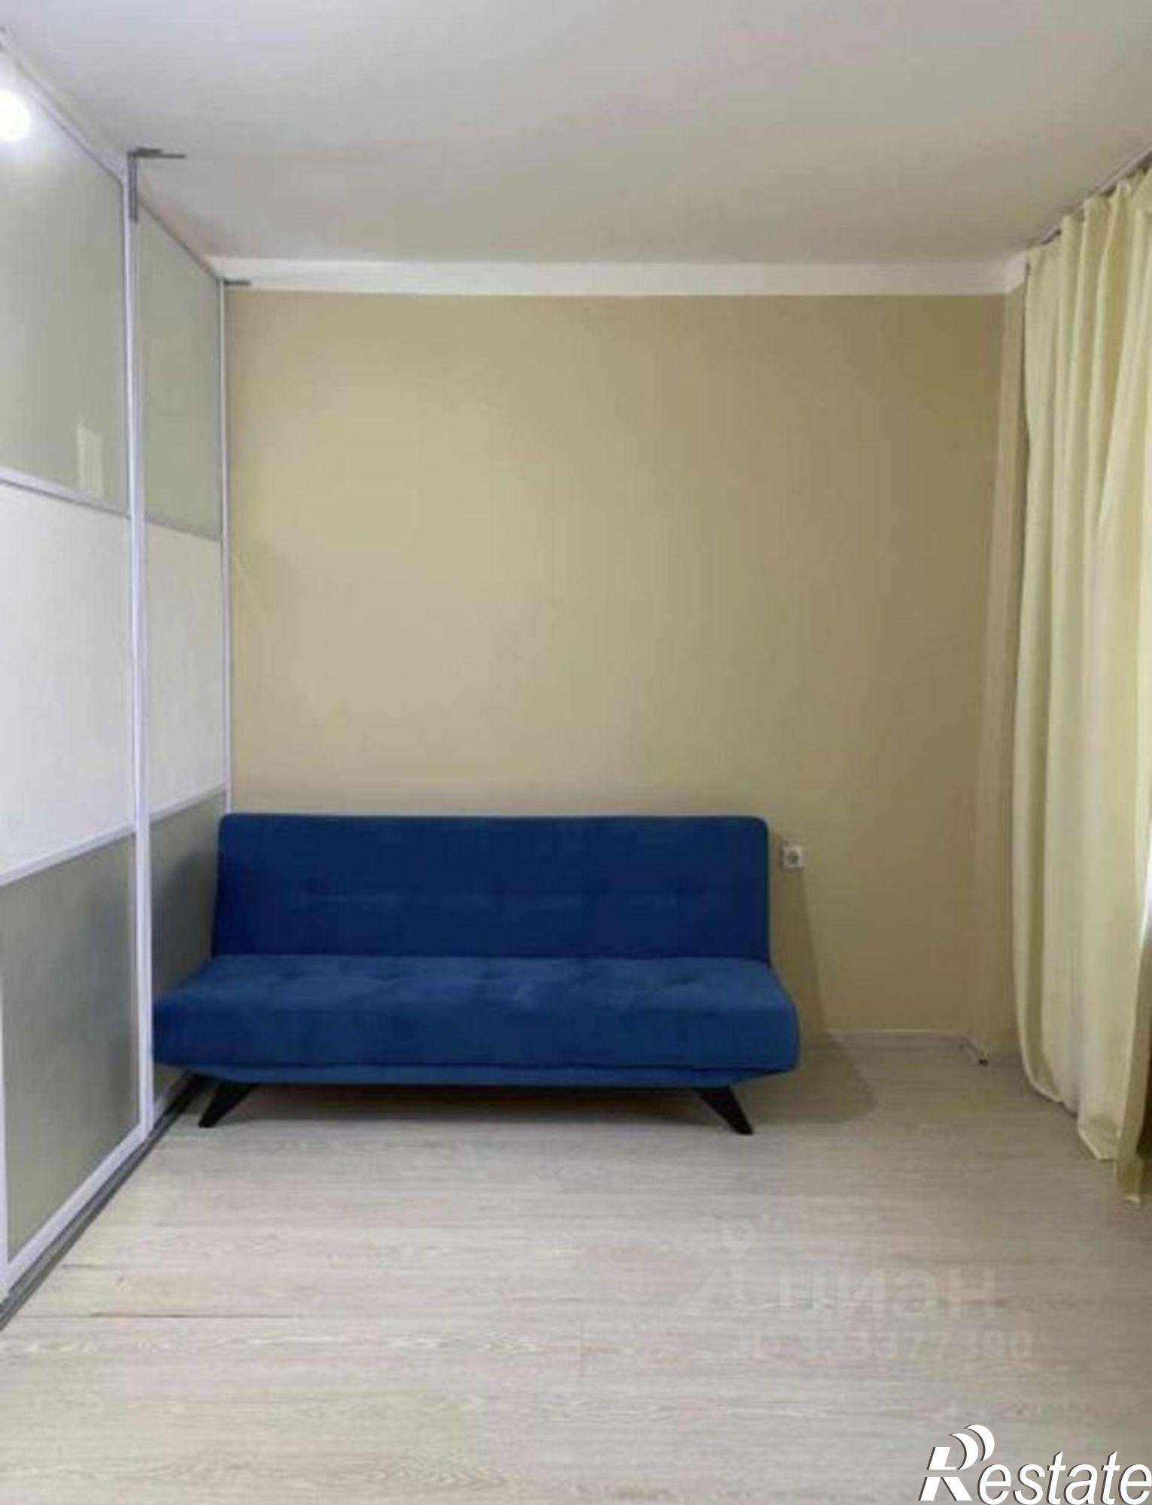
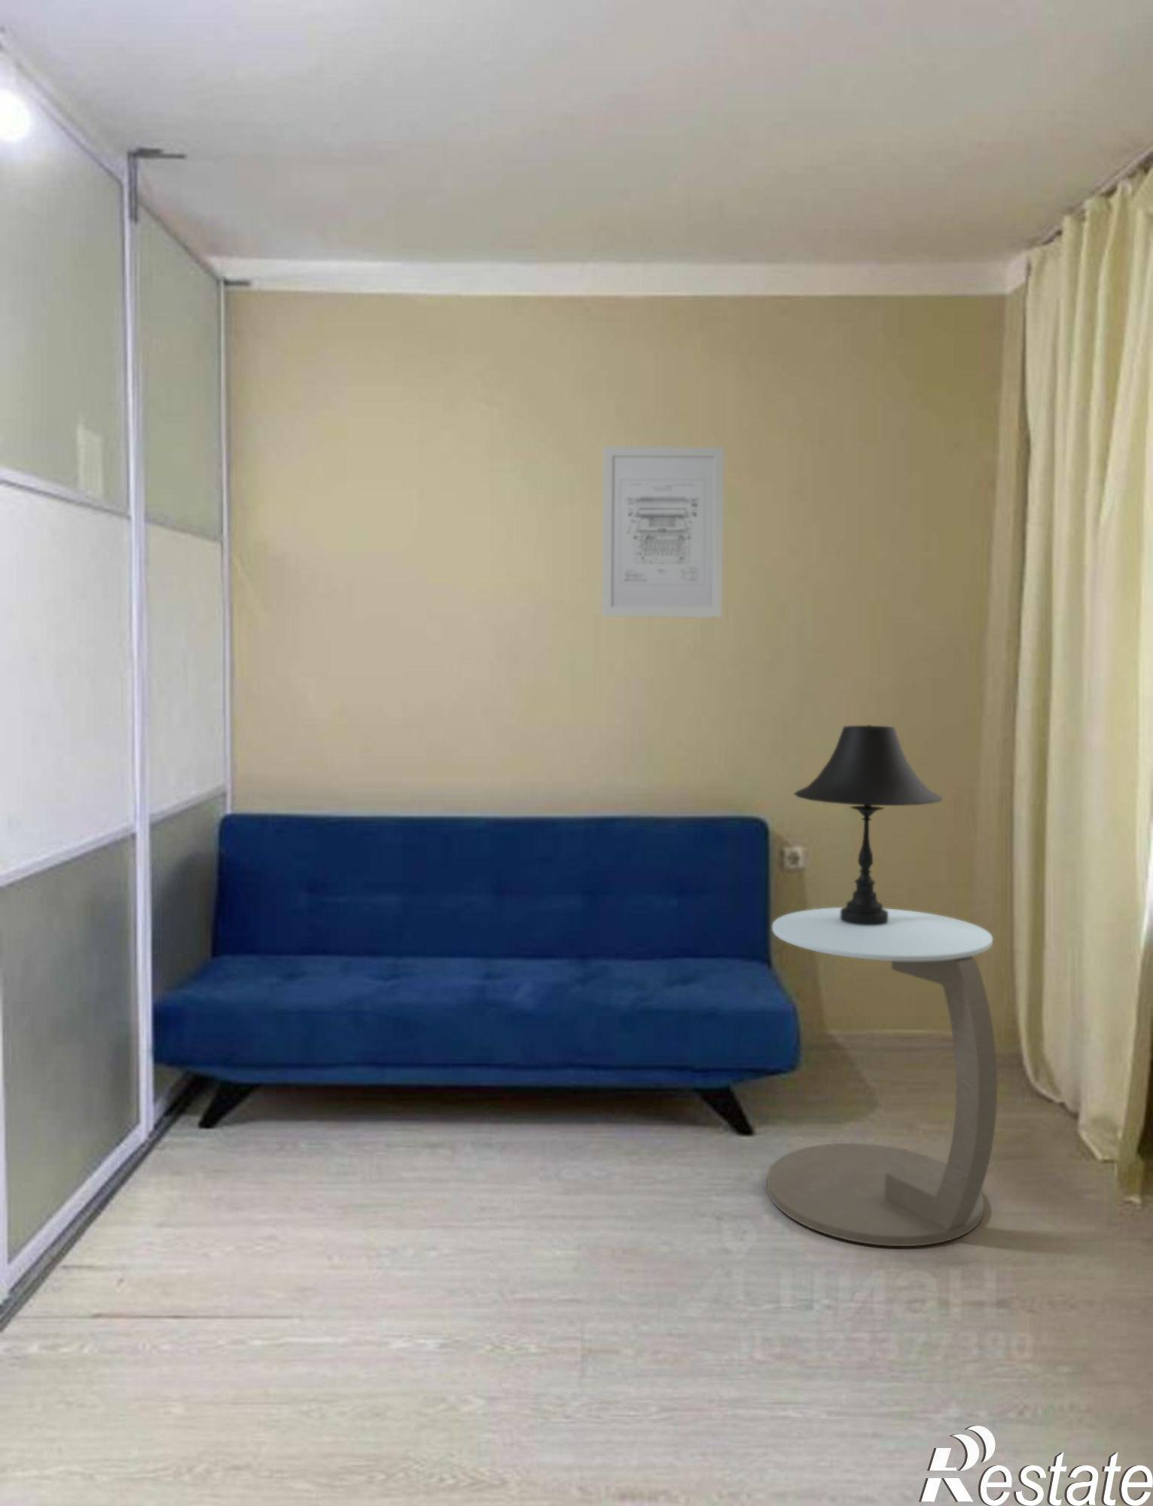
+ wall art [601,446,725,619]
+ table lamp [793,724,943,925]
+ side table [767,907,998,1247]
